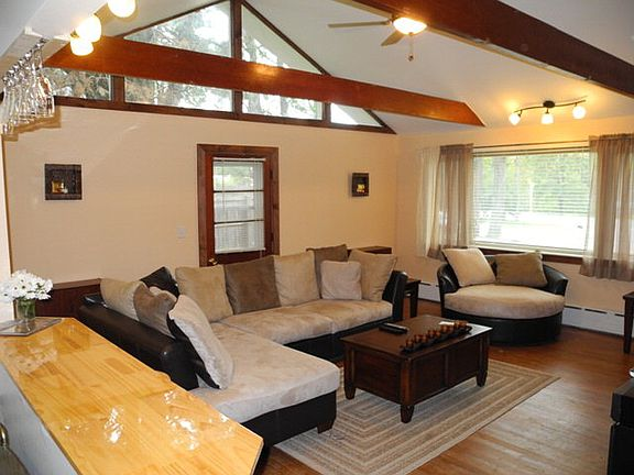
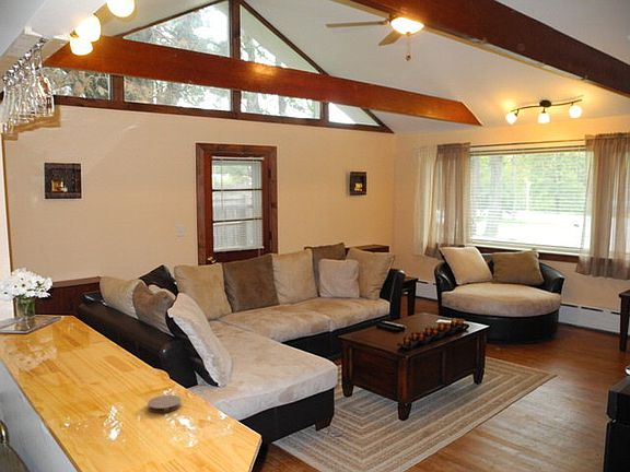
+ coaster [147,394,182,414]
